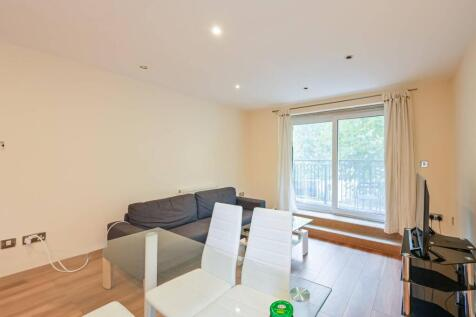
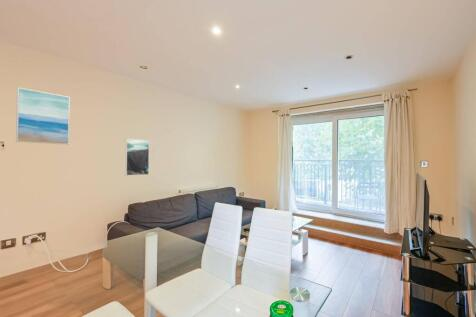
+ wall art [15,86,71,146]
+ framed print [124,138,150,177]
